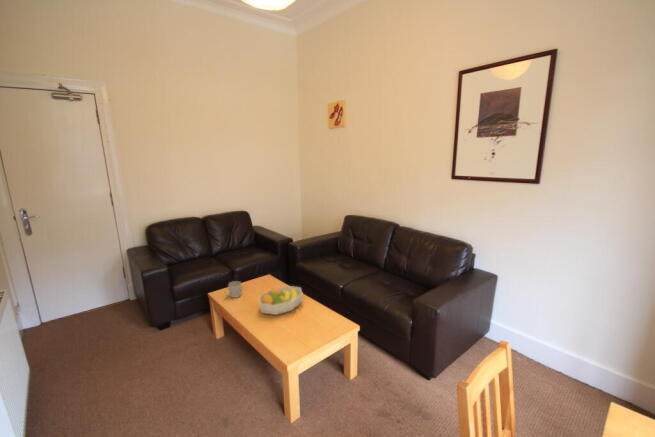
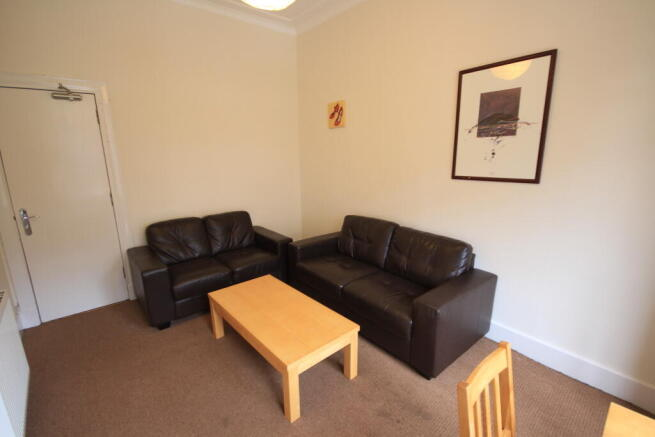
- fruit bowl [258,285,304,316]
- mug [223,280,242,299]
